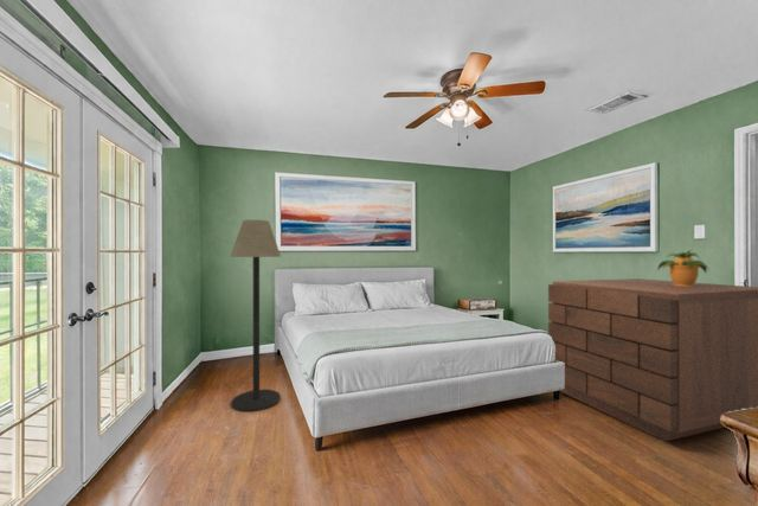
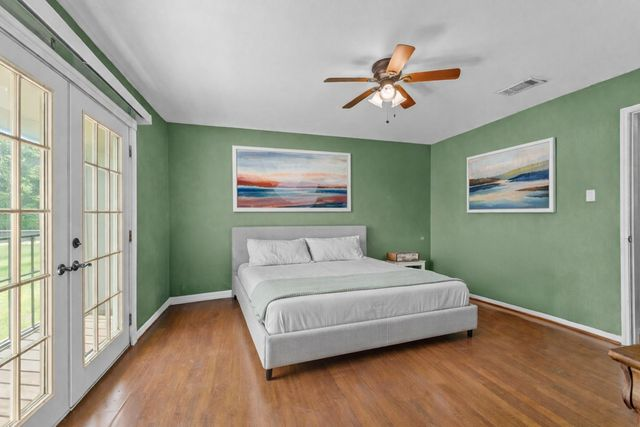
- floor lamp [229,219,282,414]
- potted plant [656,249,711,287]
- dresser [547,277,758,442]
